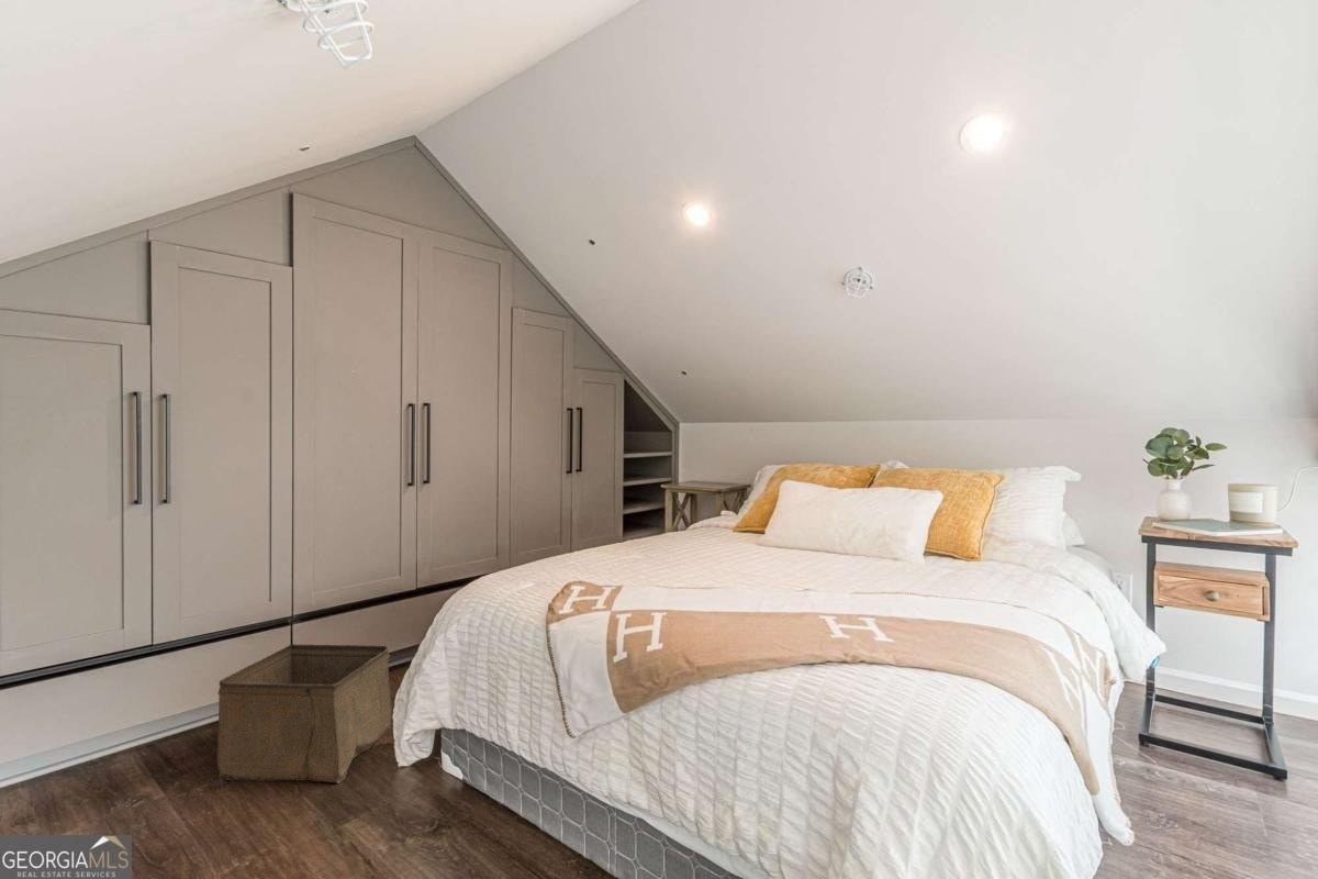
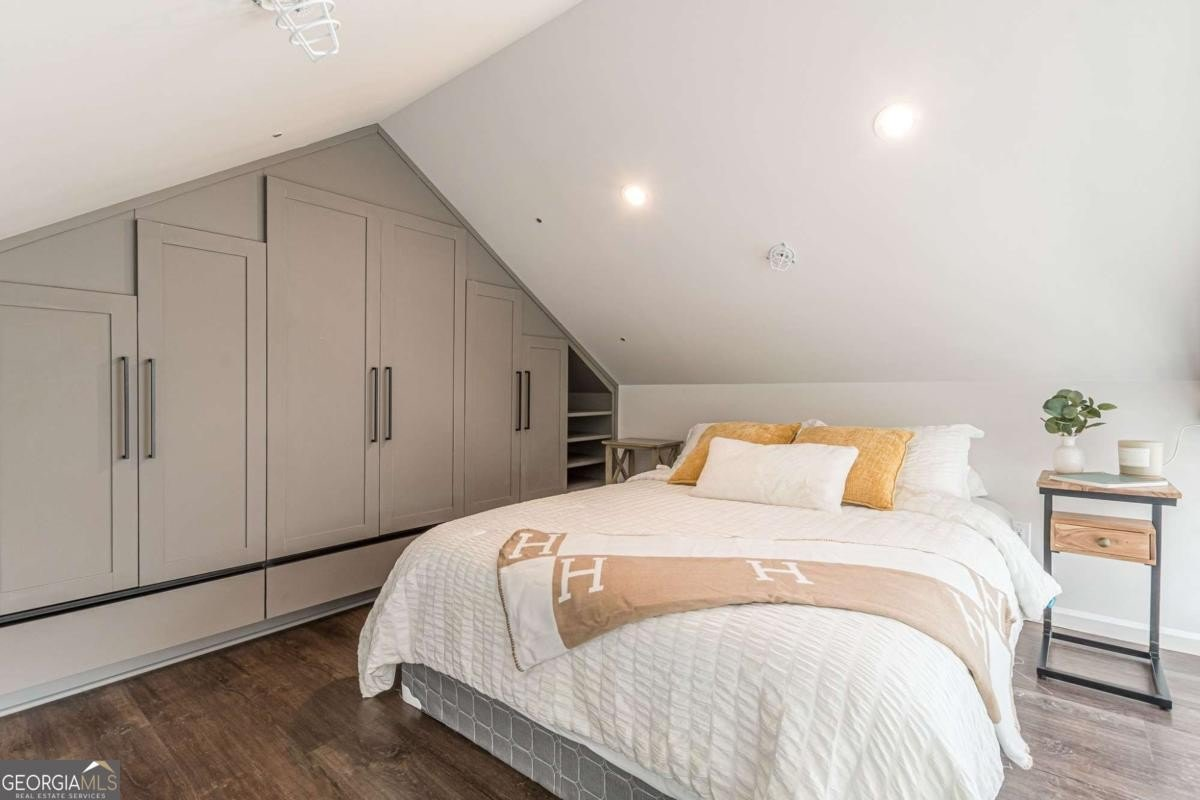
- storage bin [215,643,393,785]
